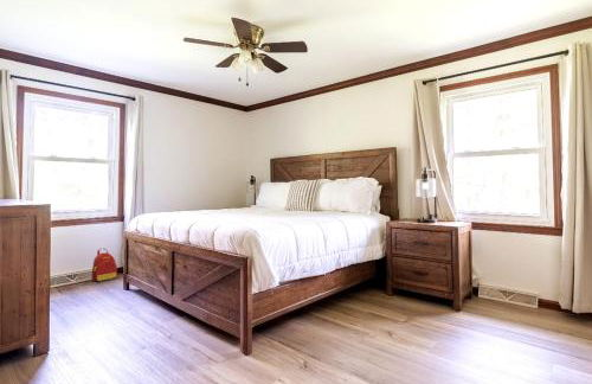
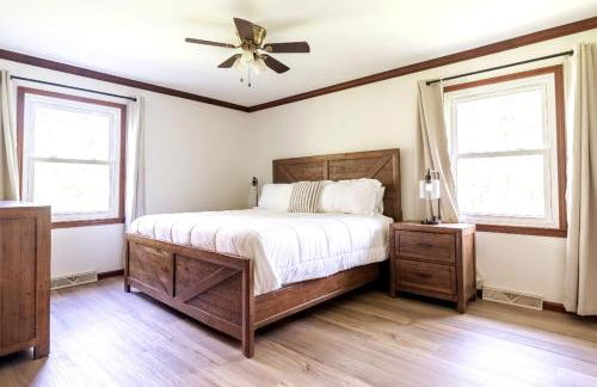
- backpack [90,248,118,282]
